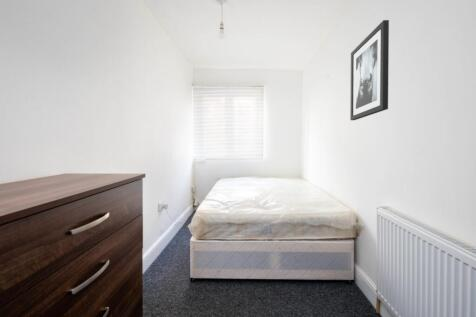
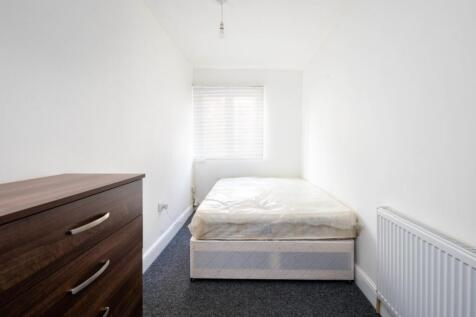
- wall art [349,19,390,121]
